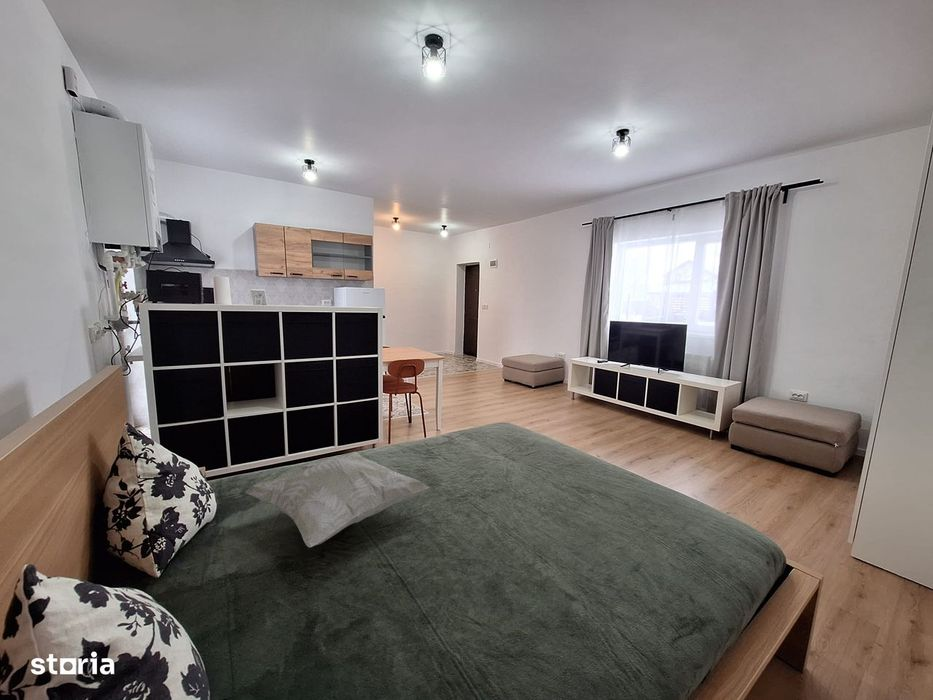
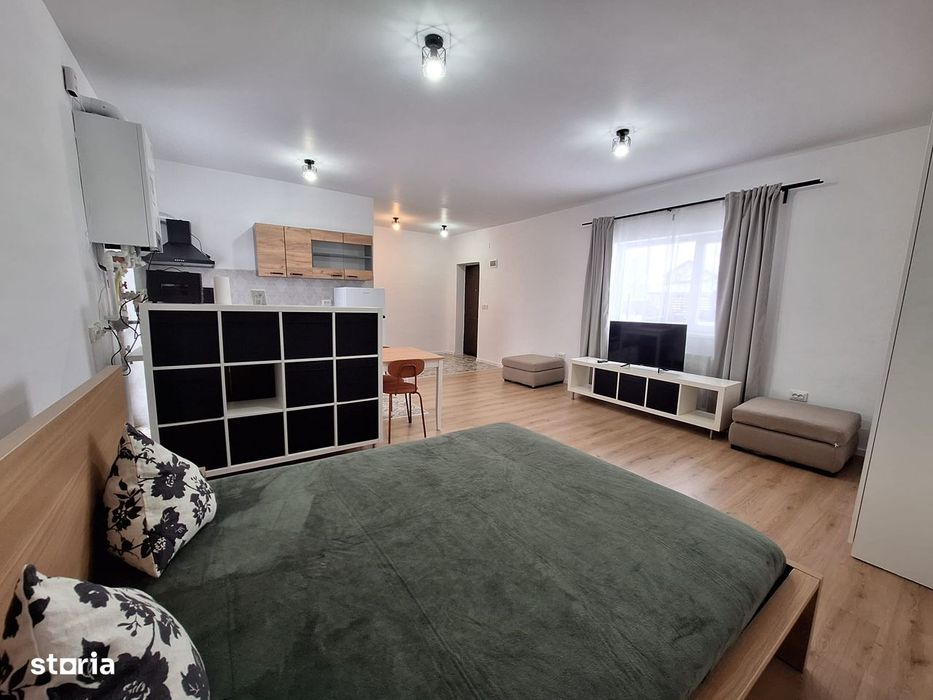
- decorative pillow [244,451,430,548]
